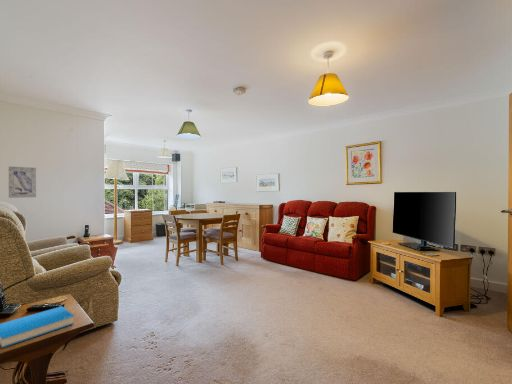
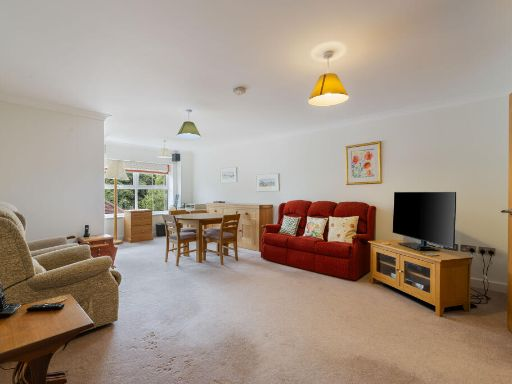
- wall art [8,165,37,199]
- book [0,305,75,349]
